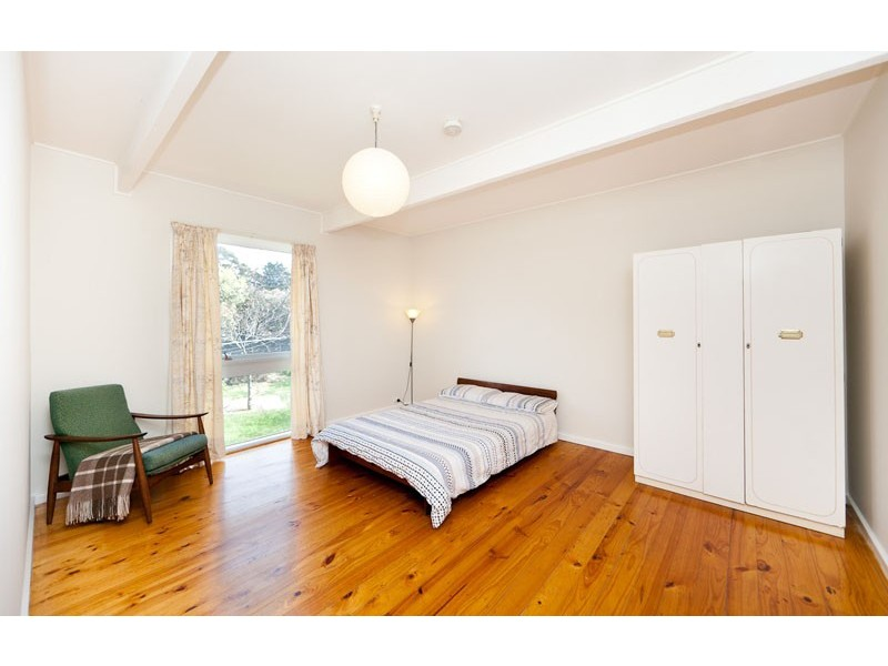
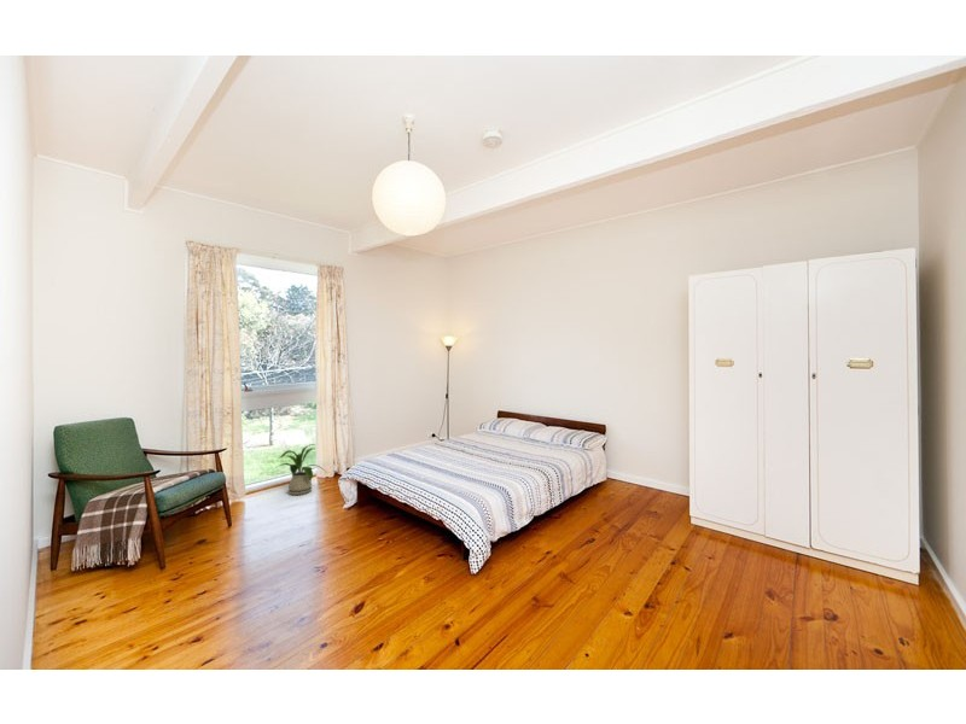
+ house plant [270,443,327,496]
